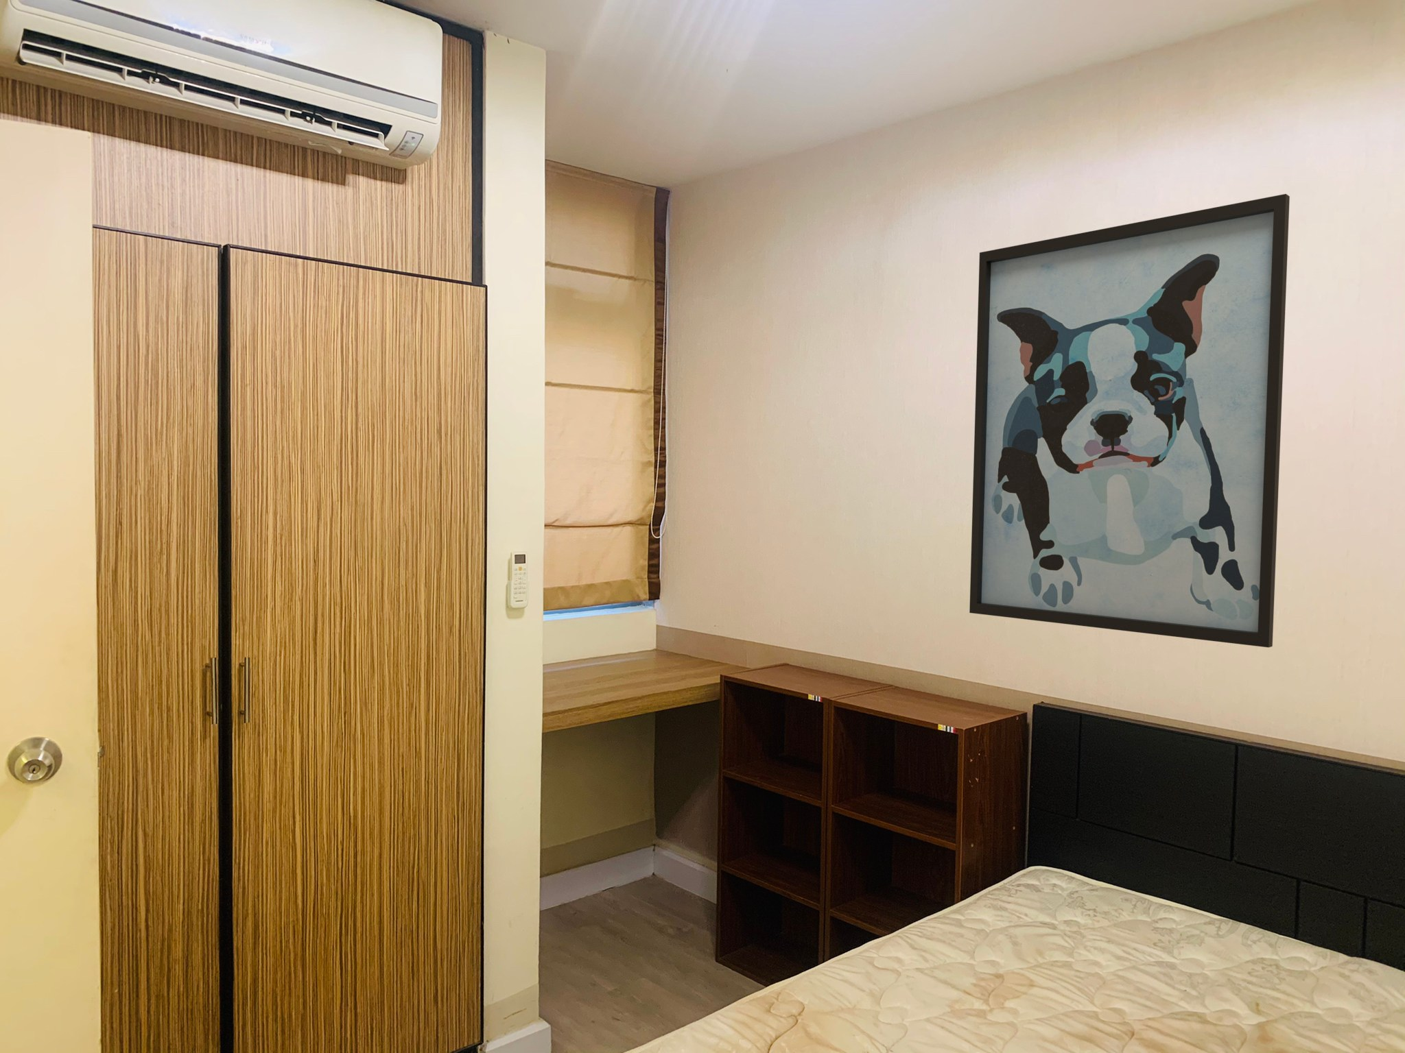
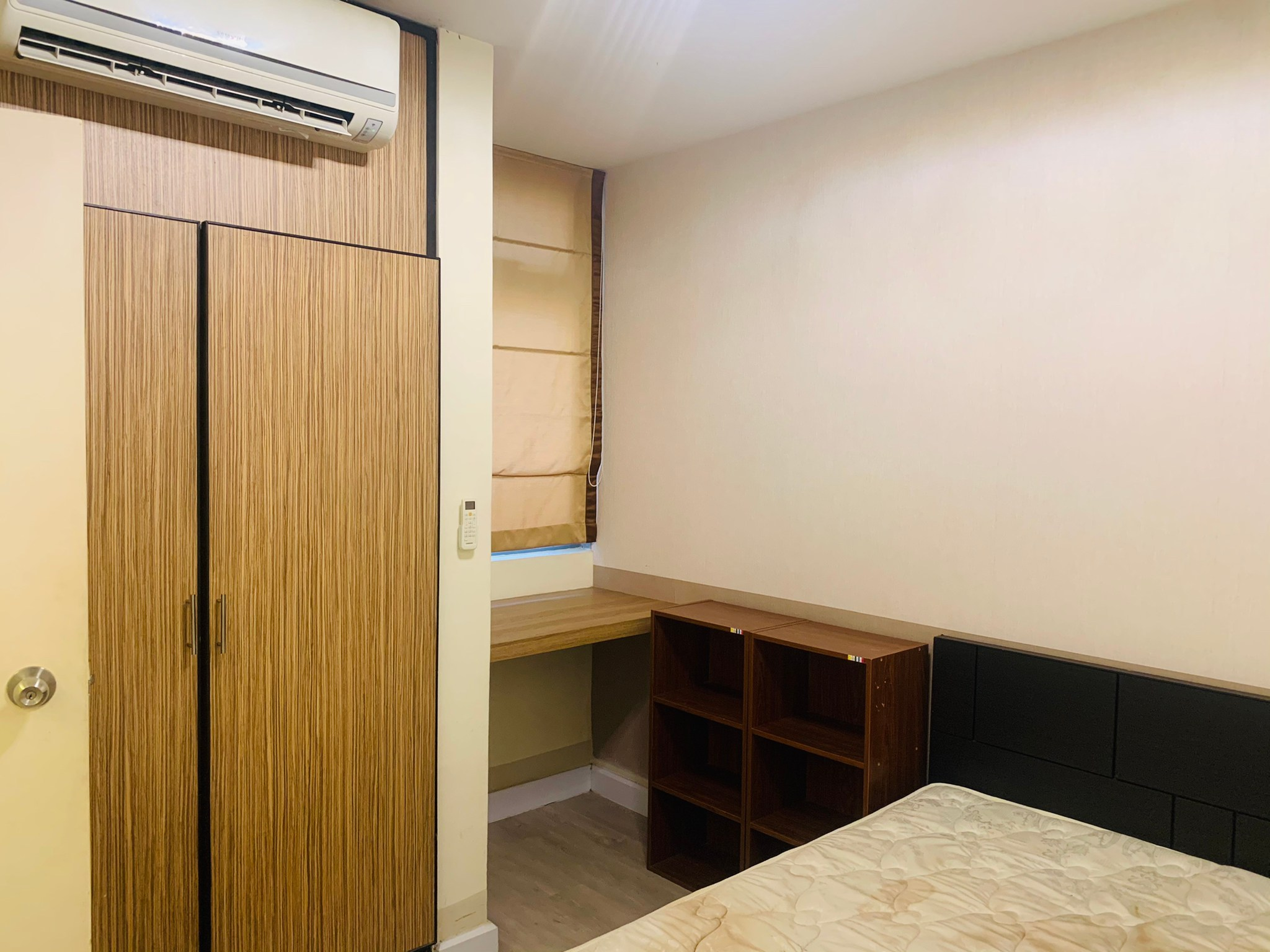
- wall art [969,194,1290,648]
